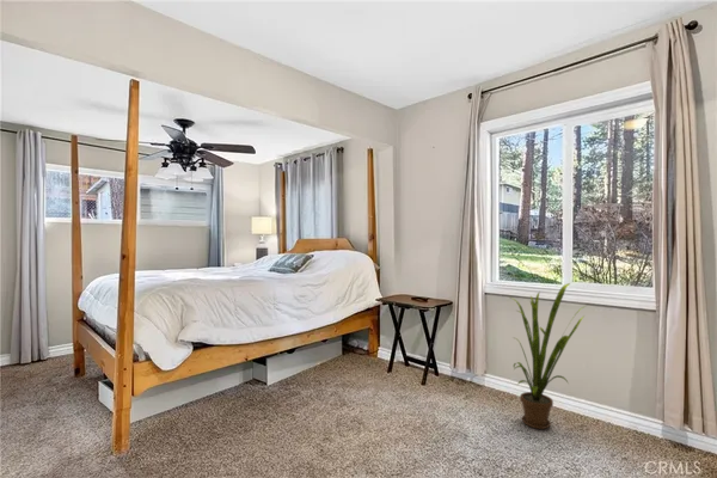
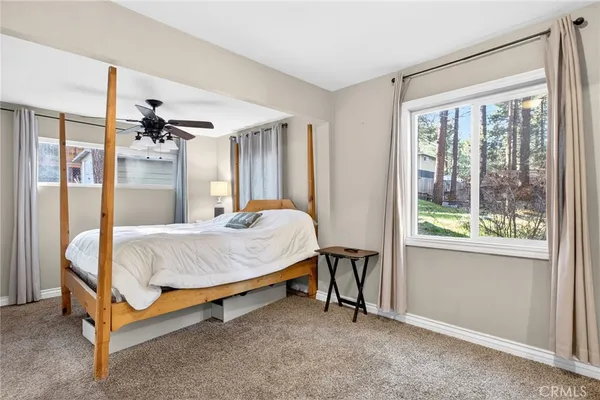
- house plant [510,282,587,430]
